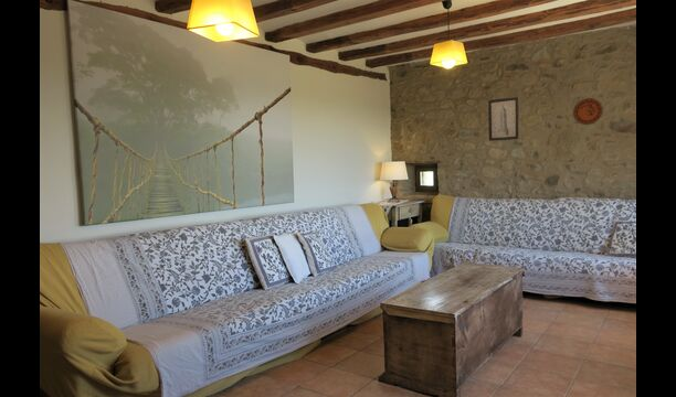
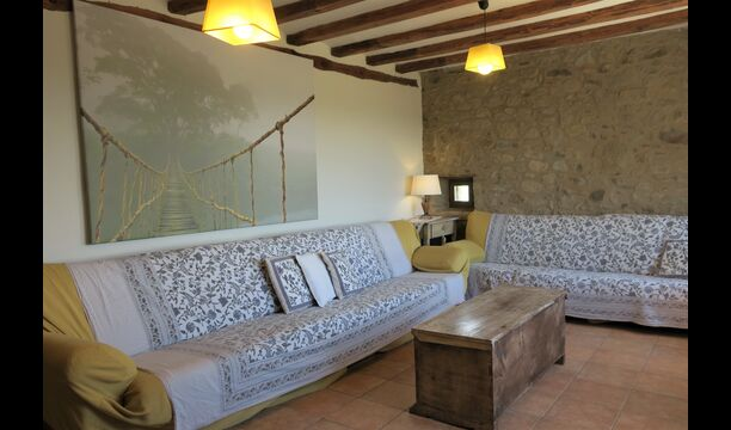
- wall art [487,96,519,142]
- decorative plate [572,97,604,126]
